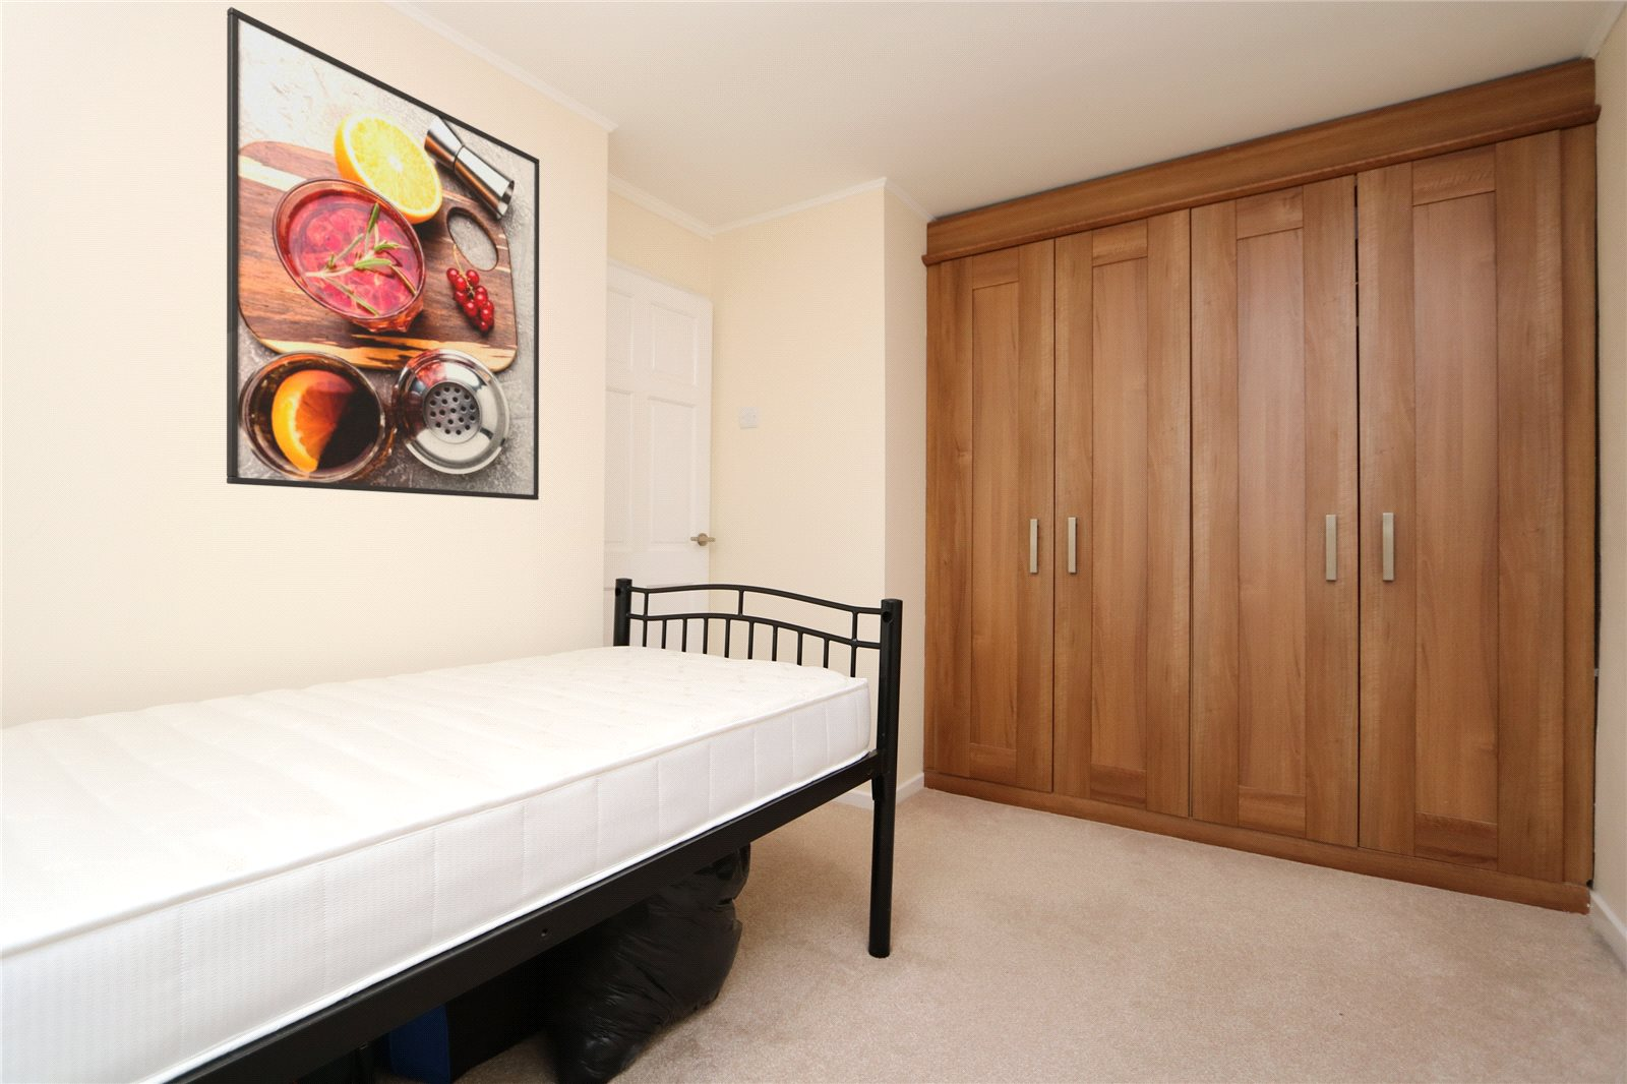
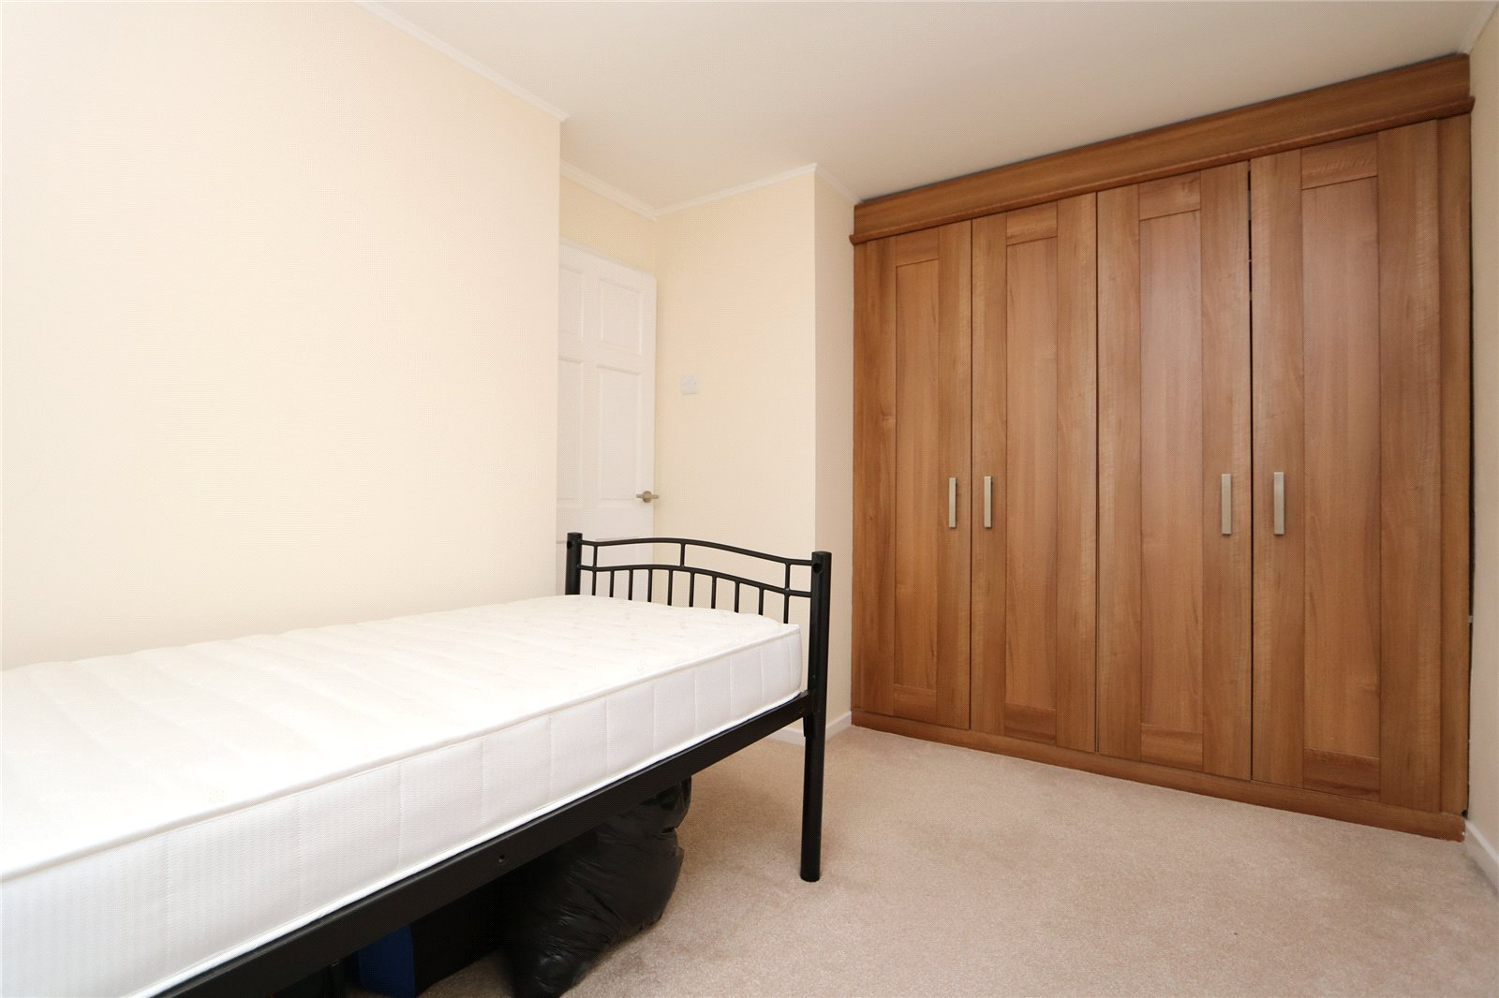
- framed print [226,6,540,501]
